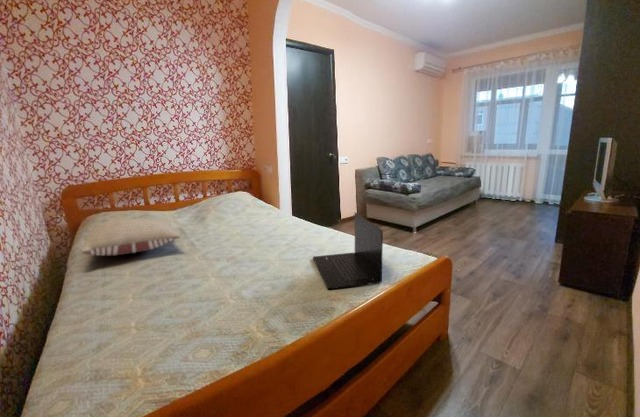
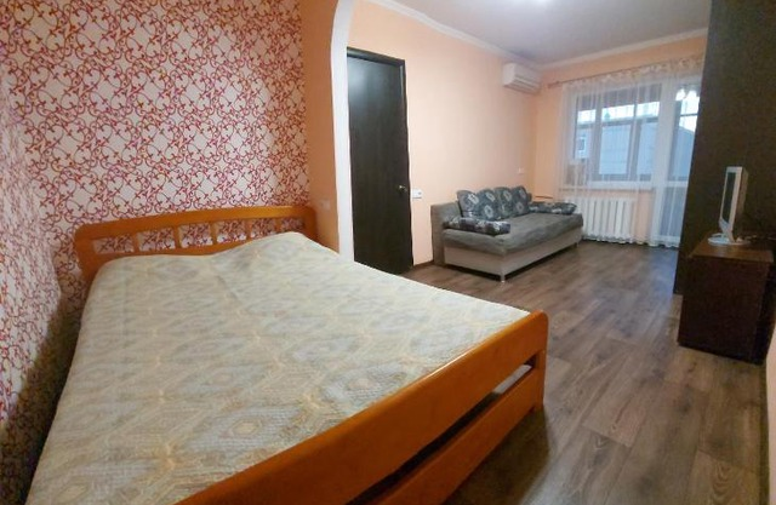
- laptop [312,212,384,290]
- pillow [80,217,181,256]
